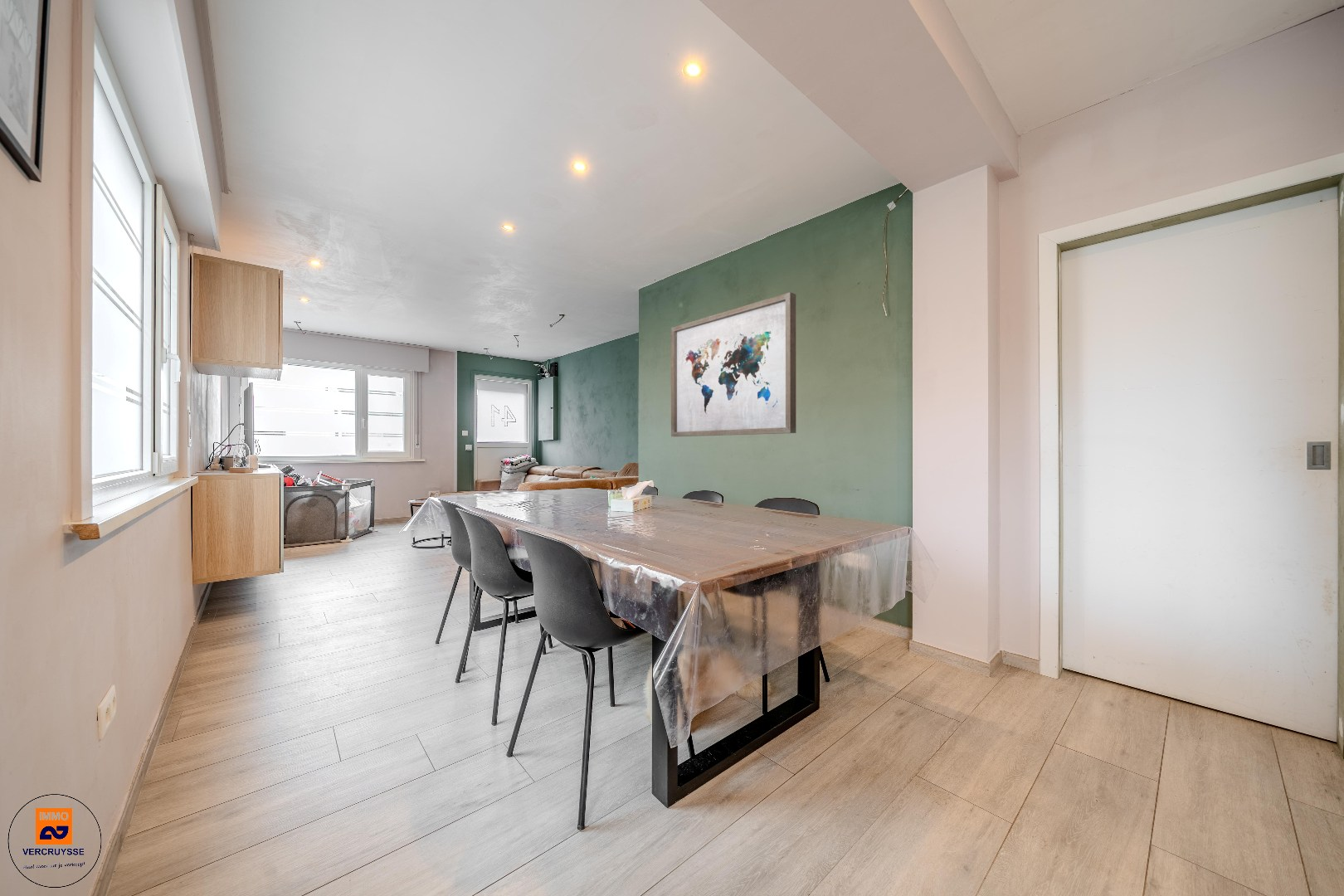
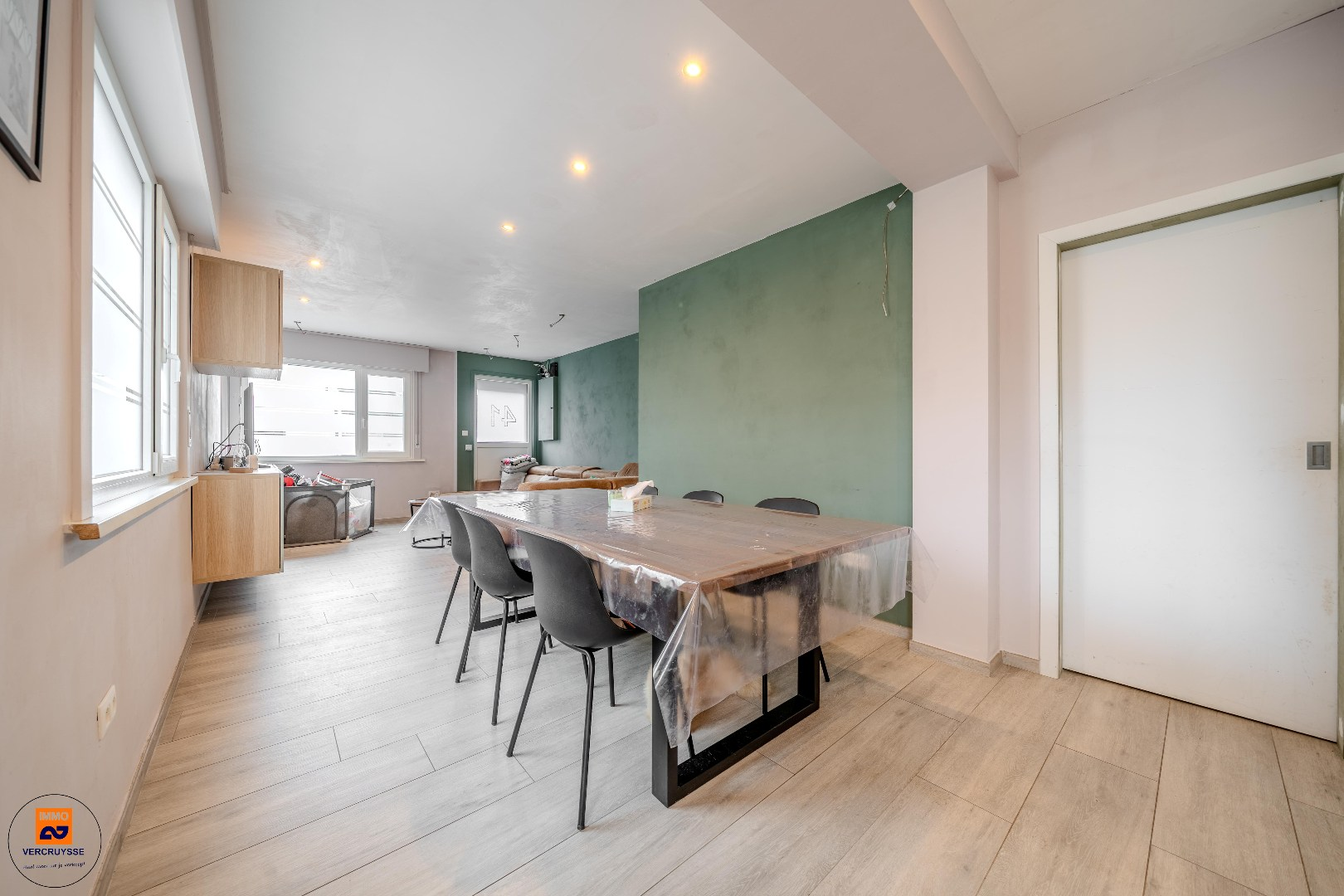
- wall art [670,291,797,437]
